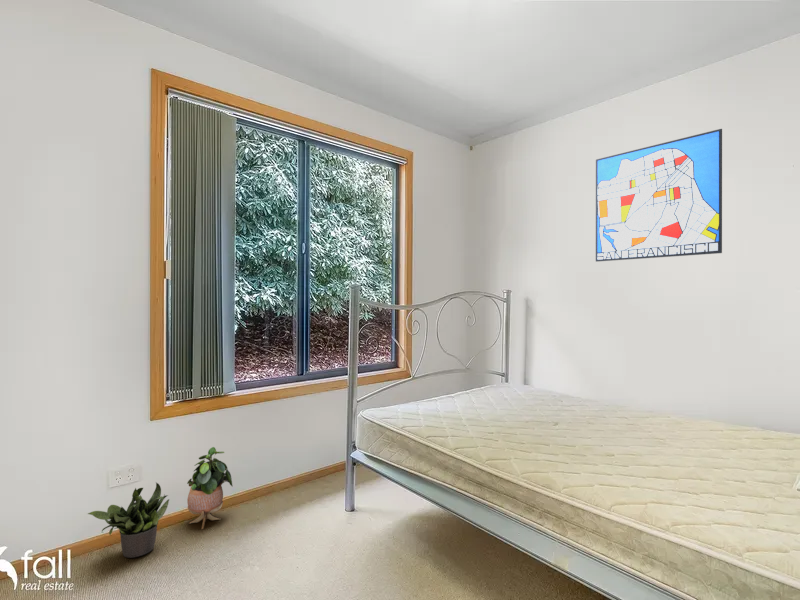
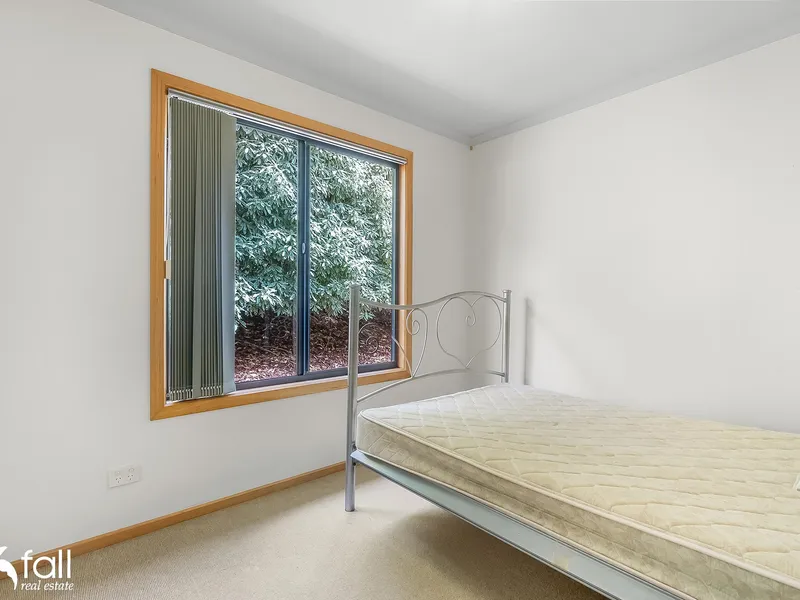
- potted plant [186,446,233,530]
- potted plant [87,482,170,559]
- wall art [595,128,723,263]
